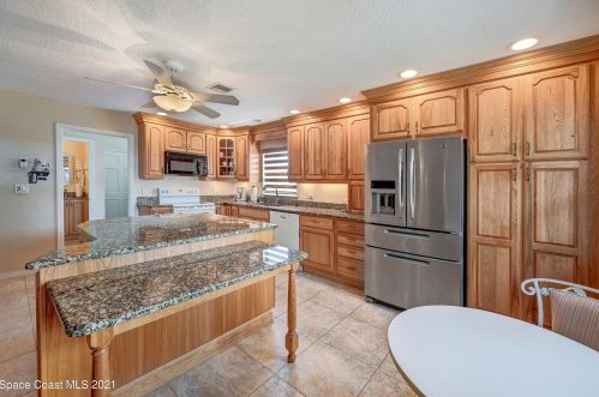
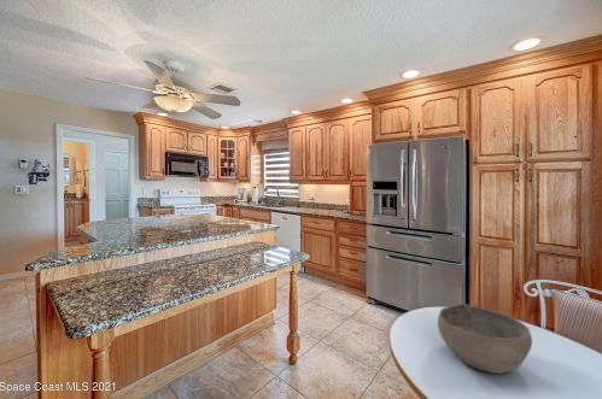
+ bowl [437,301,533,375]
